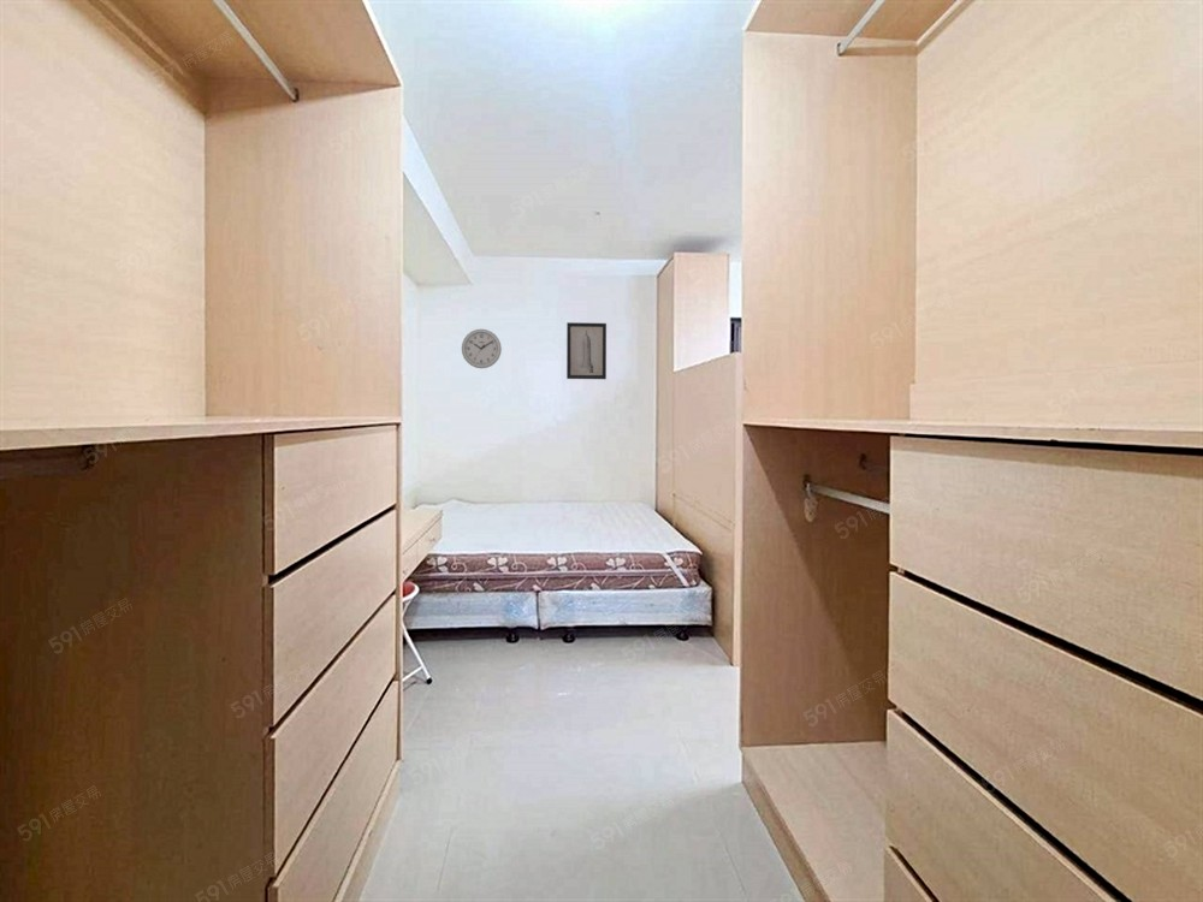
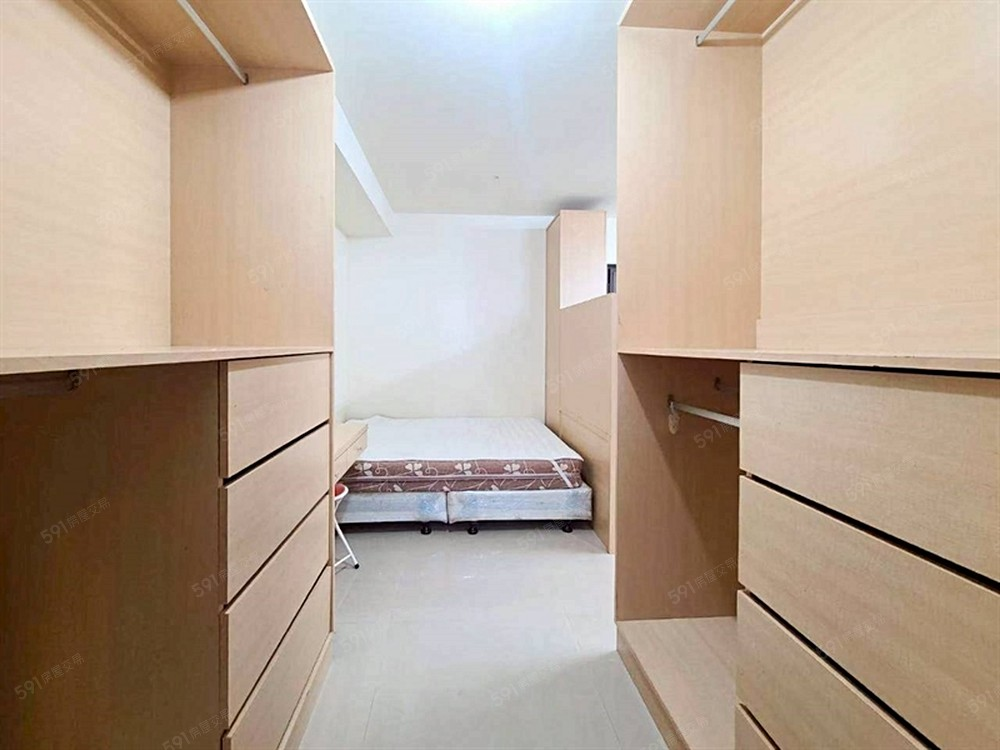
- wall clock [461,328,503,369]
- wall art [565,321,608,380]
